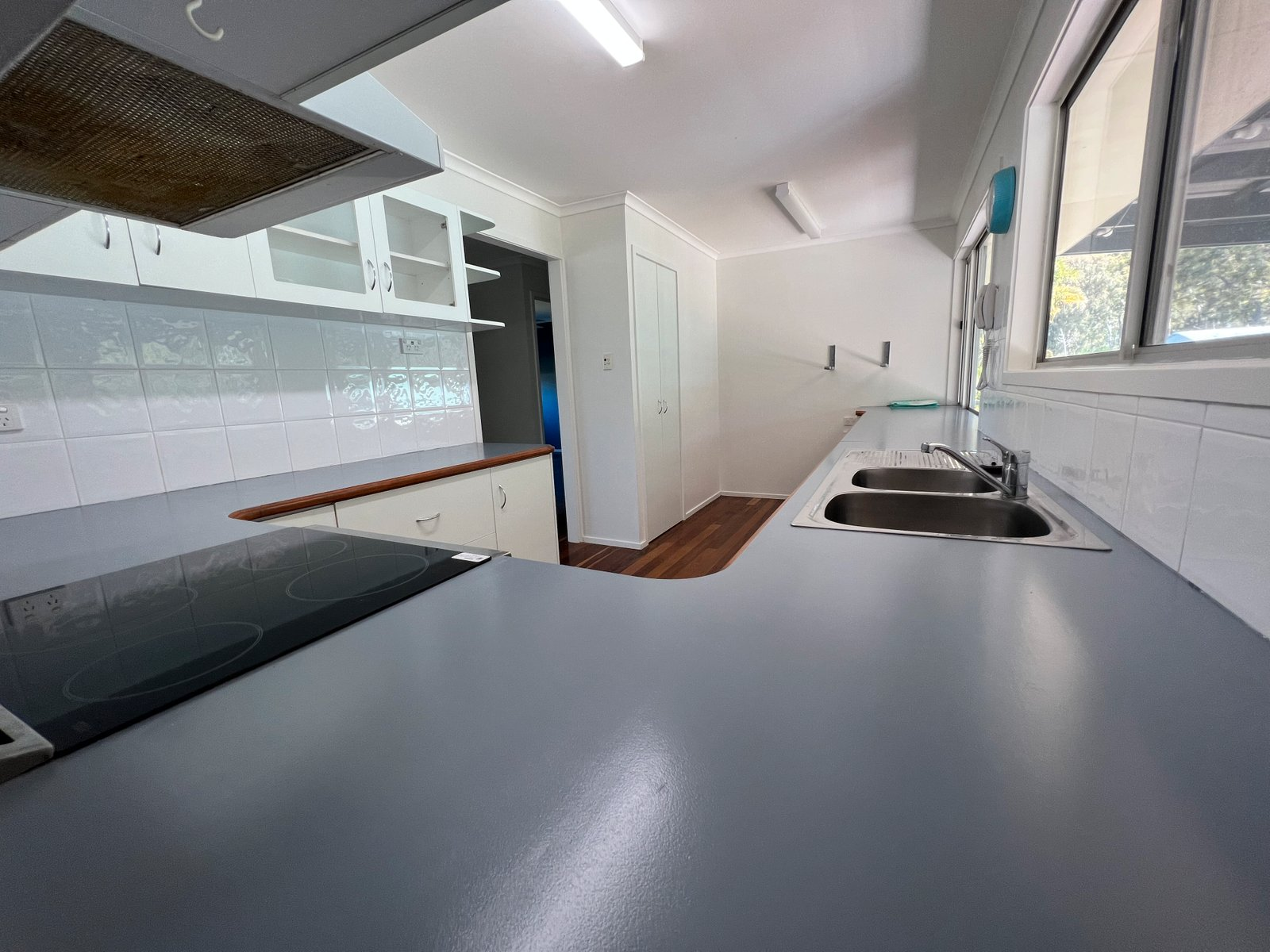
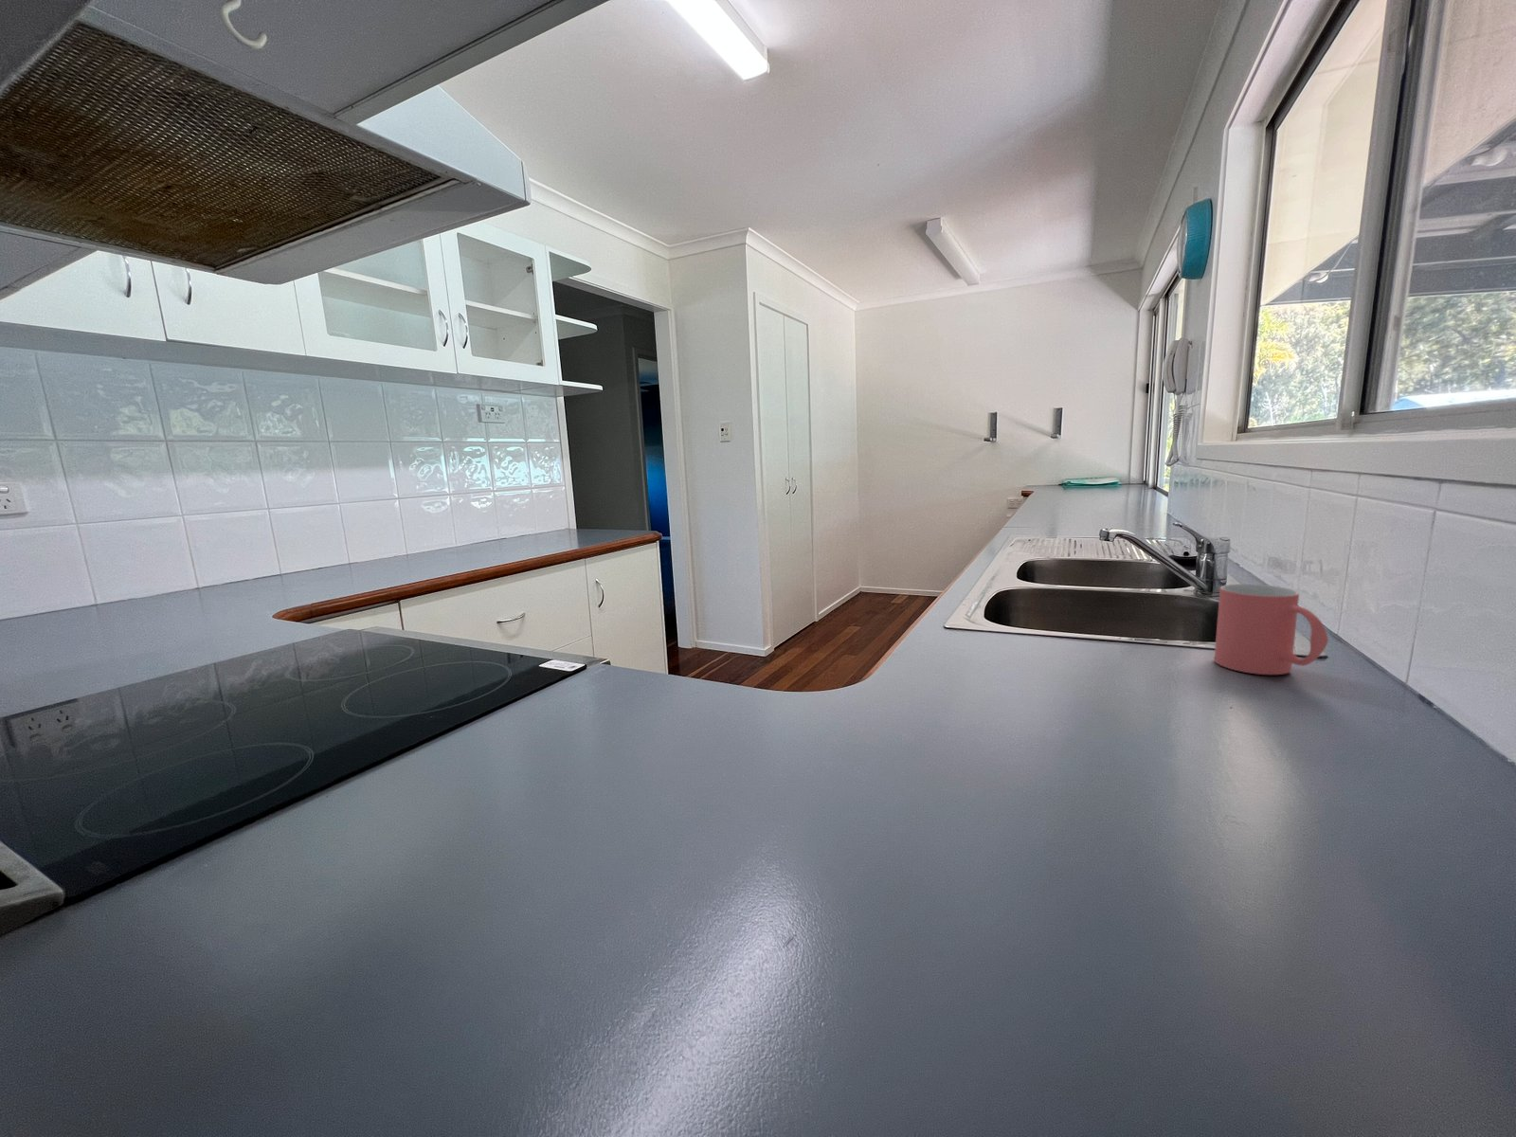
+ mug [1214,583,1330,676]
